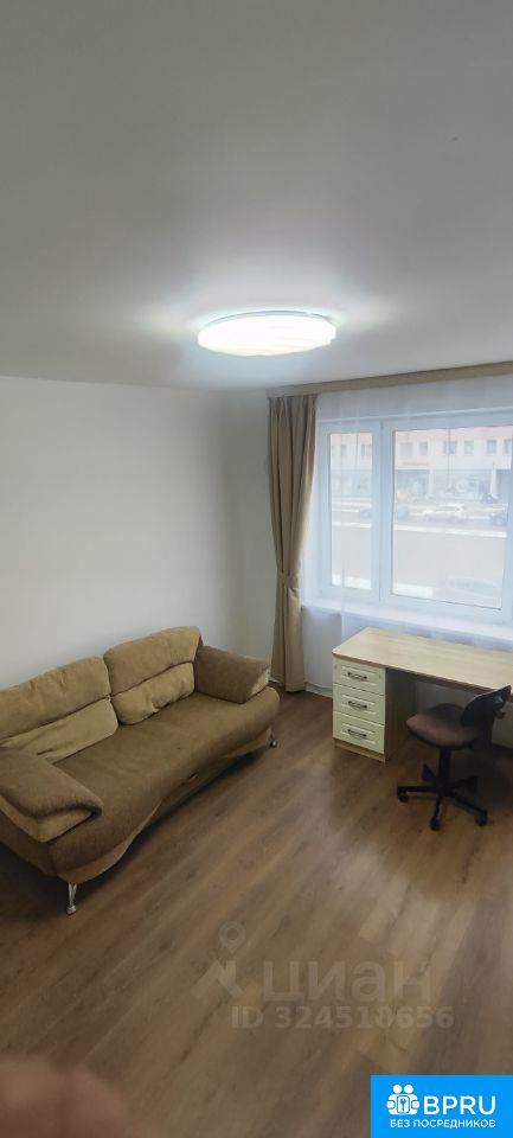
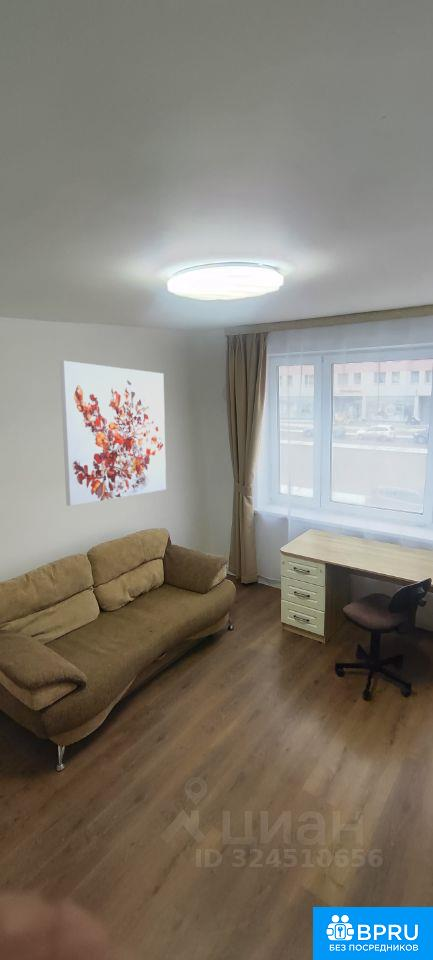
+ wall art [59,360,167,507]
